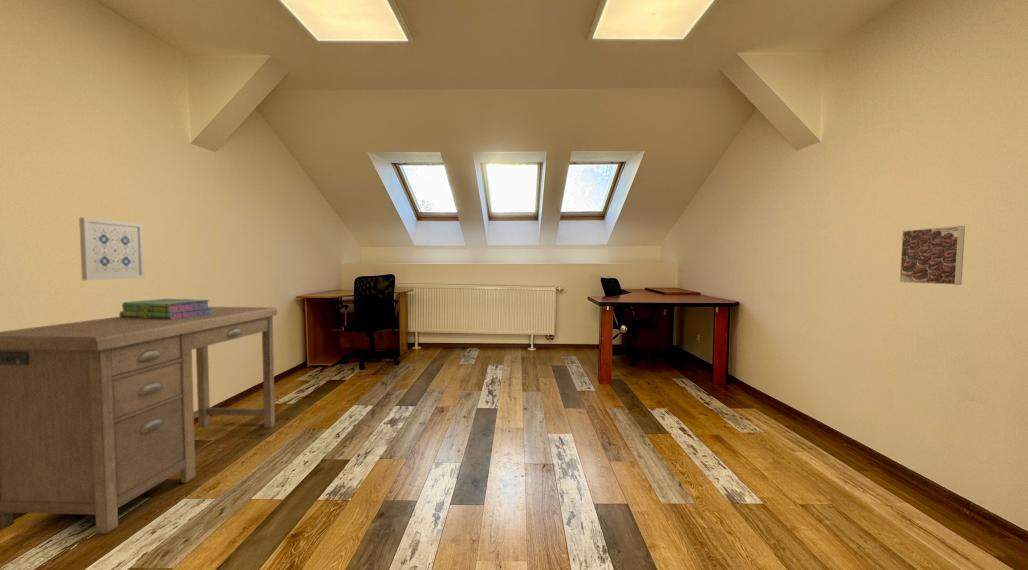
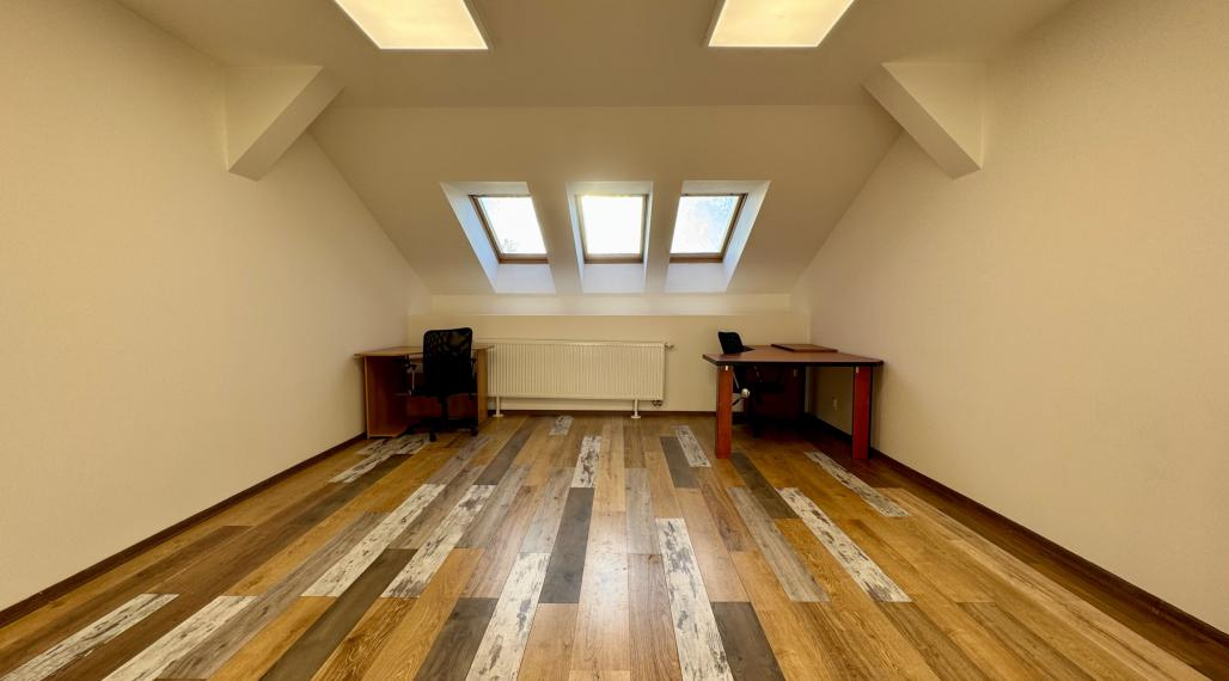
- desk [0,306,278,535]
- wall art [78,216,146,281]
- stack of books [118,298,212,319]
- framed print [899,225,966,286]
